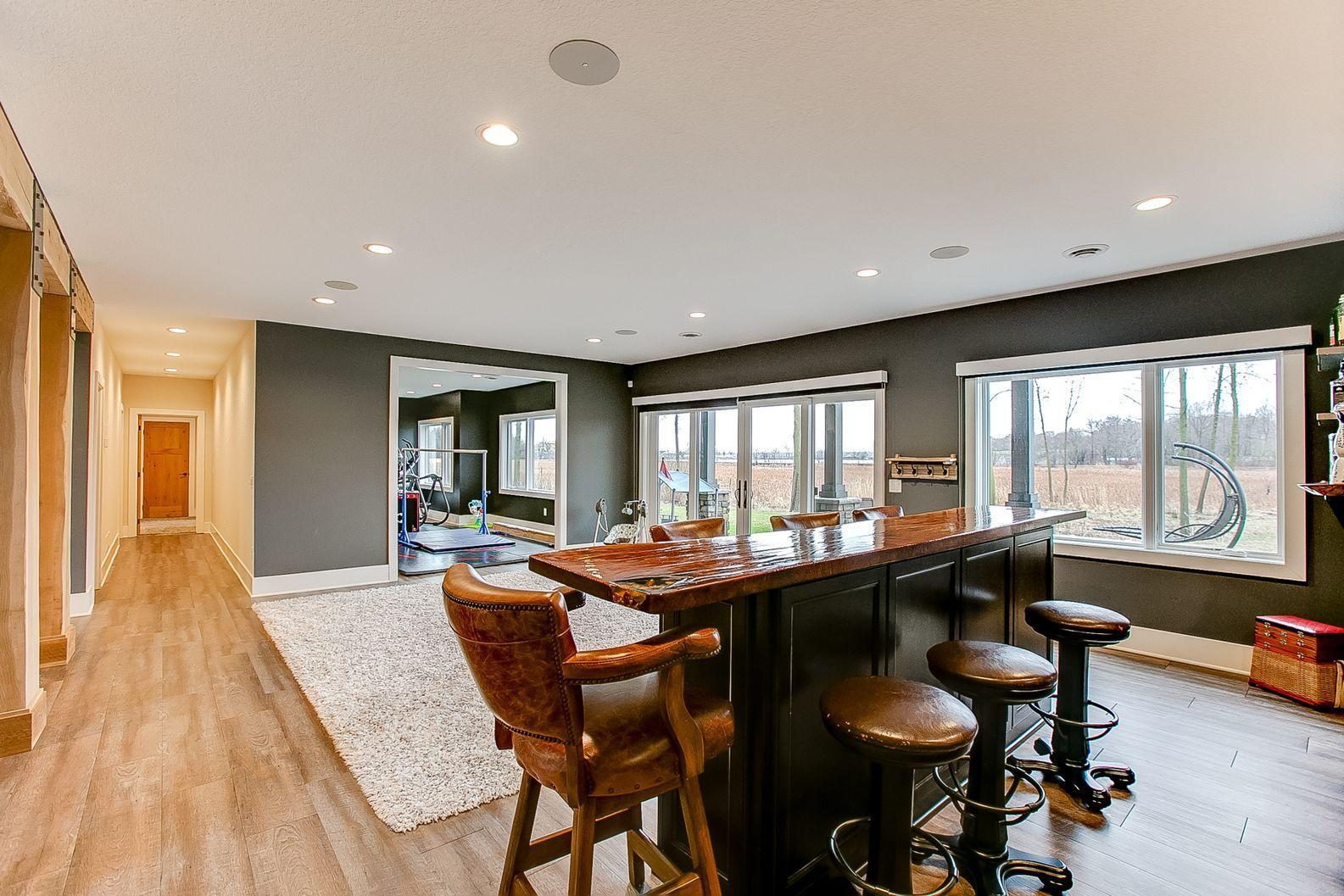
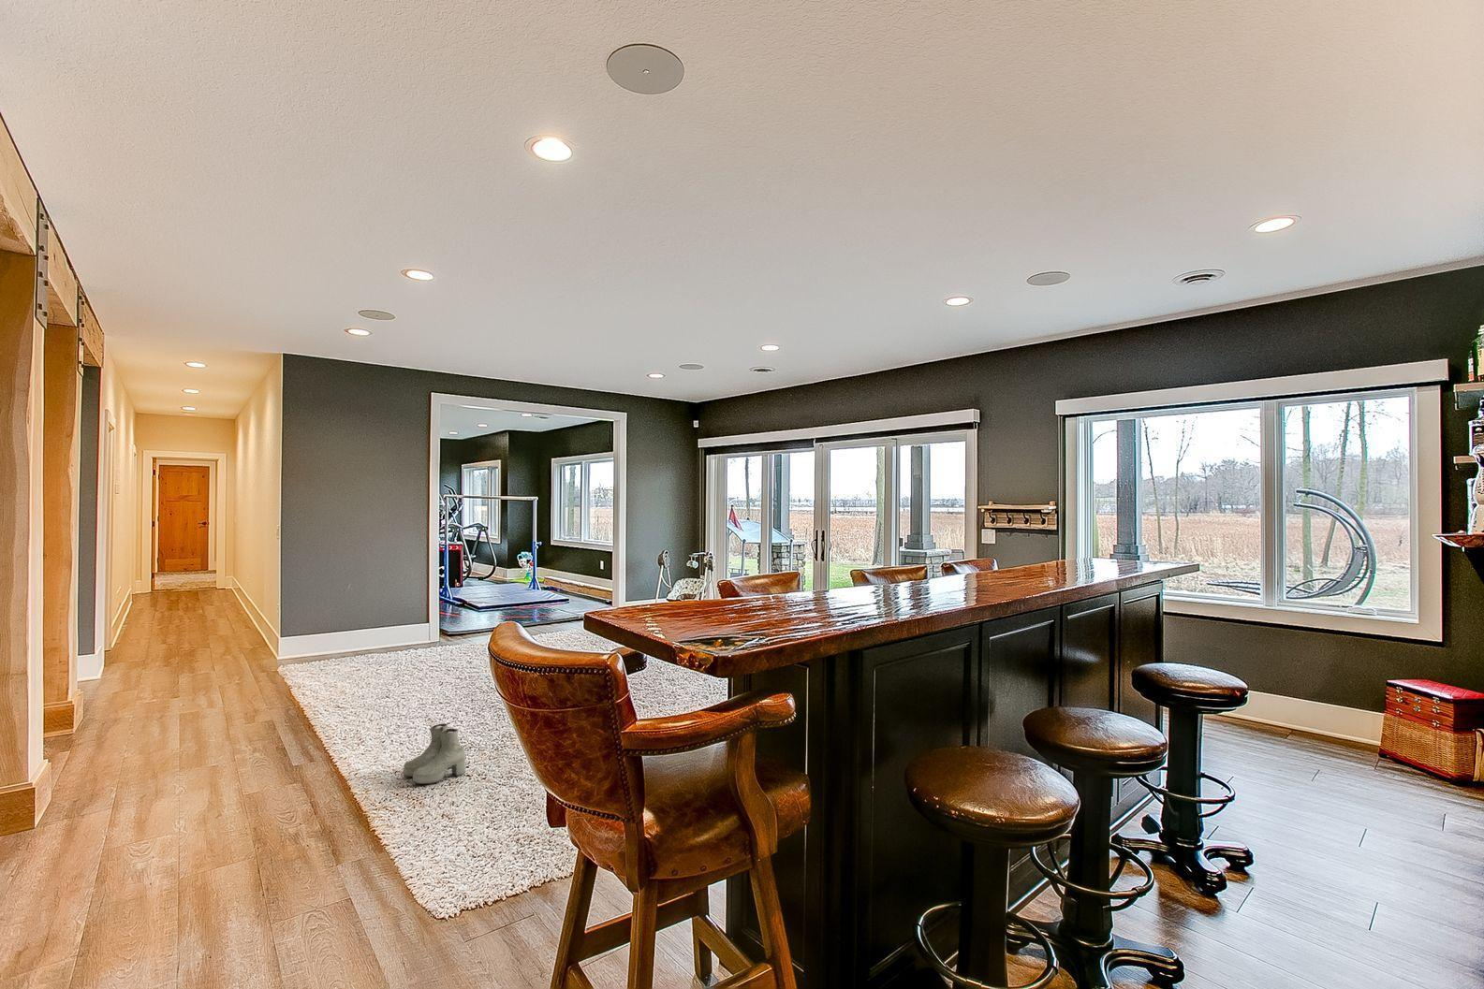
+ boots [403,723,466,785]
